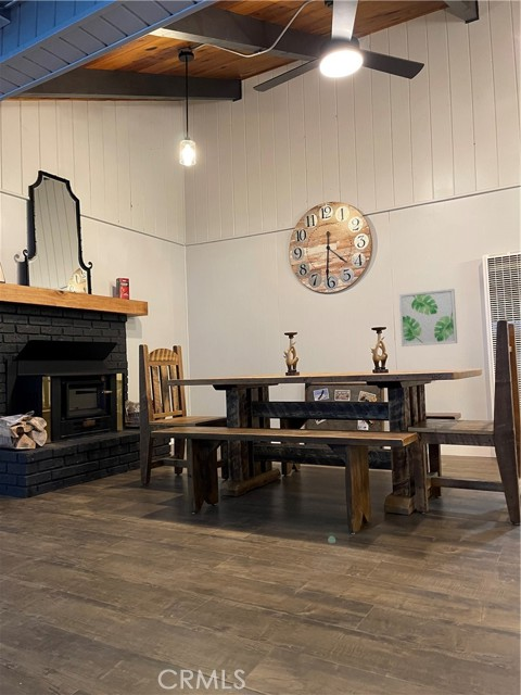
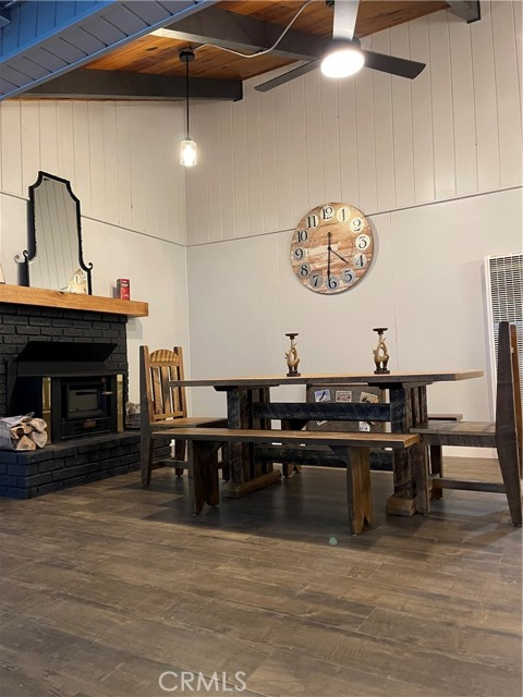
- wall art [398,288,458,348]
